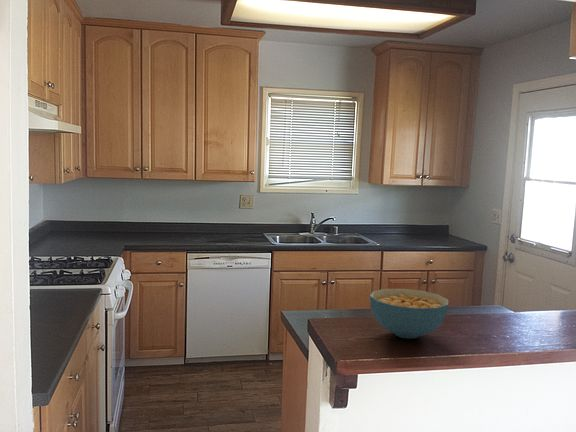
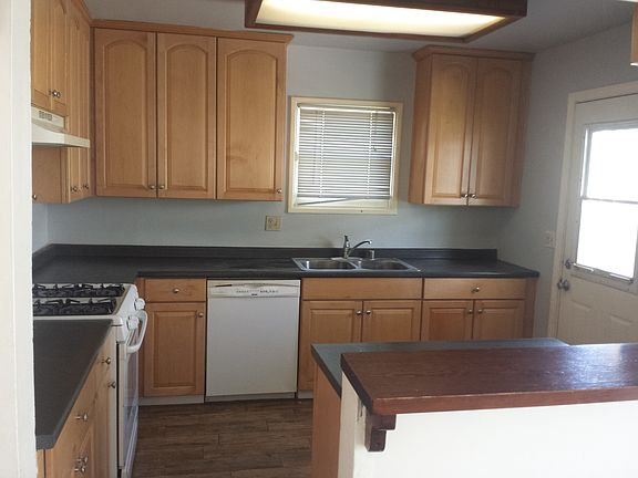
- cereal bowl [369,288,449,339]
